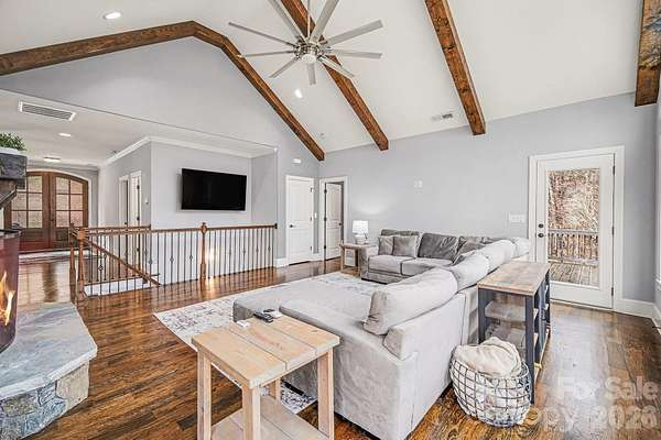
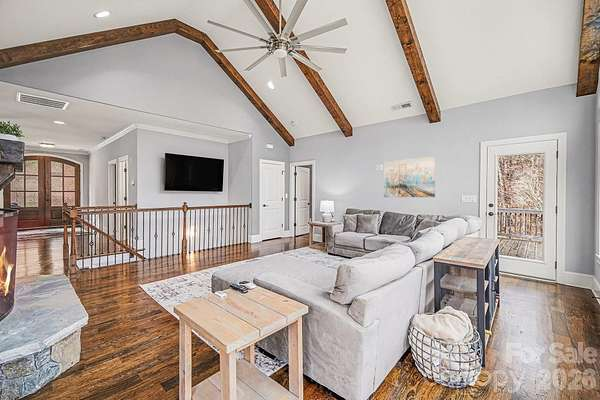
+ wall art [383,156,436,198]
